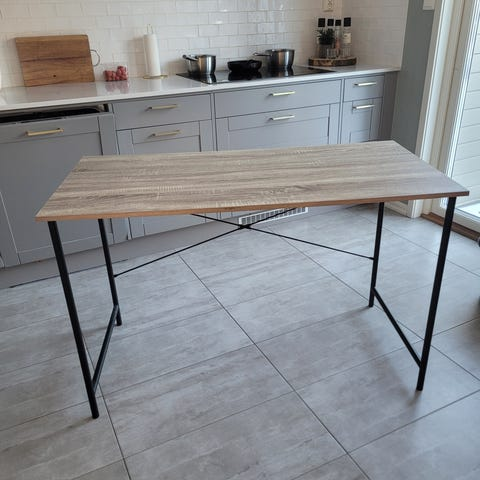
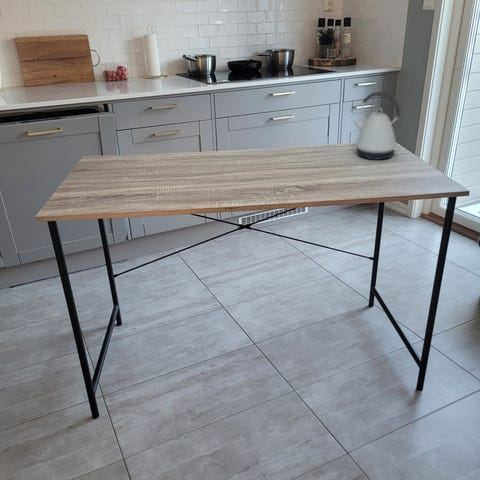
+ kettle [352,91,401,161]
